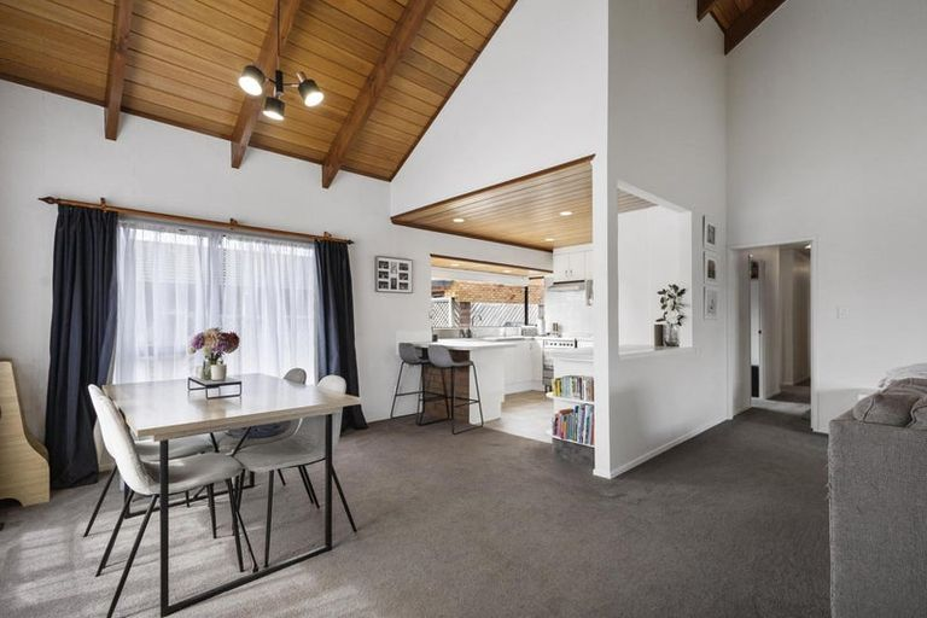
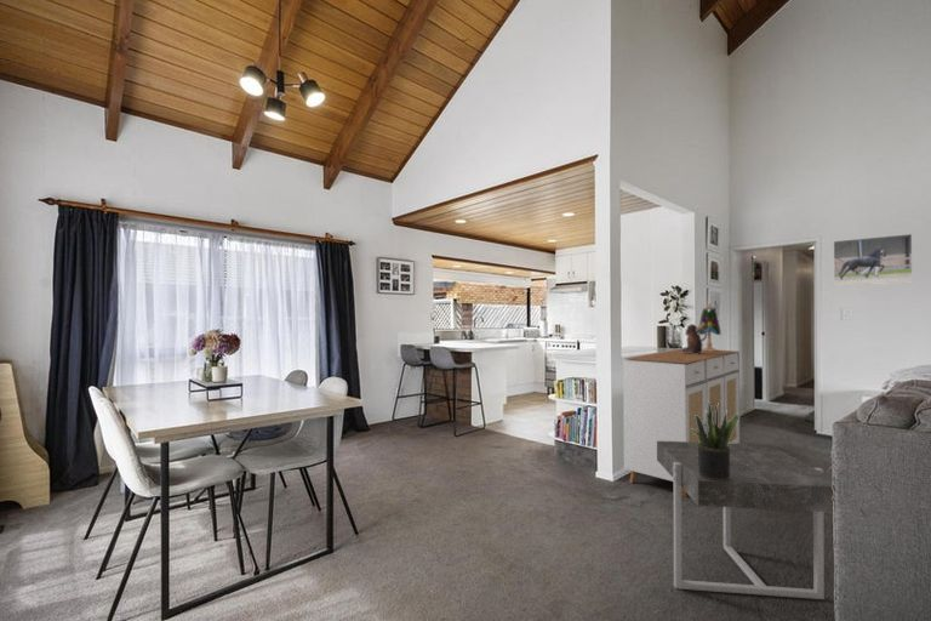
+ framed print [833,233,914,287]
+ table lamp [698,303,722,351]
+ side table [657,441,834,600]
+ sideboard [622,348,741,498]
+ potted plant [691,400,741,480]
+ ceramic vessel [680,323,708,354]
